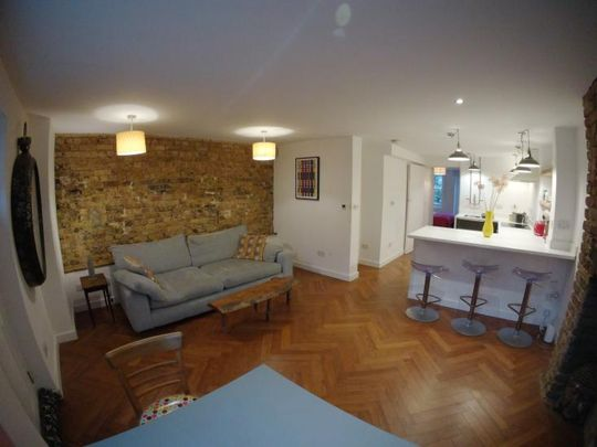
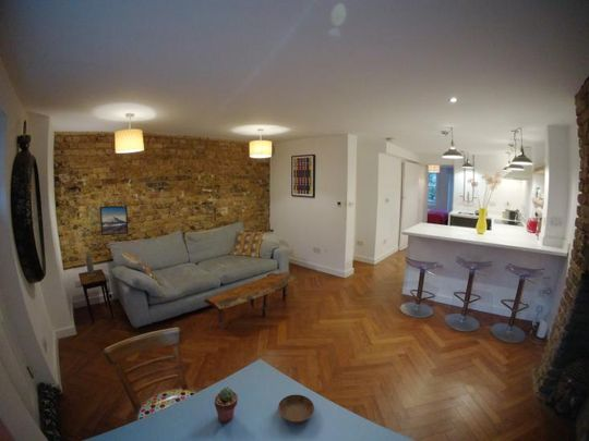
+ saucer [277,393,315,425]
+ potted succulent [214,385,239,424]
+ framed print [99,205,130,236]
